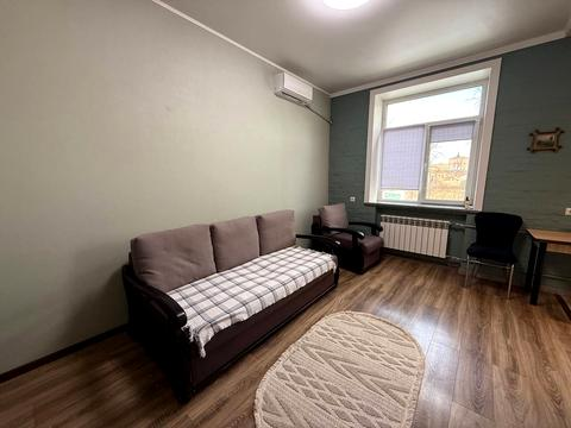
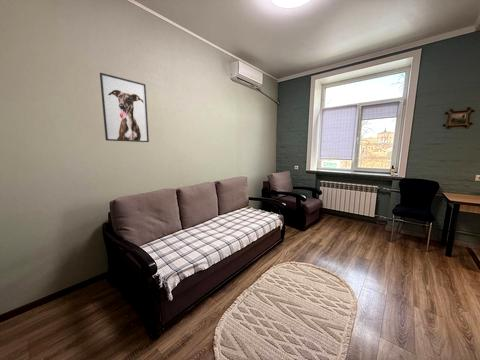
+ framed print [99,72,150,143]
